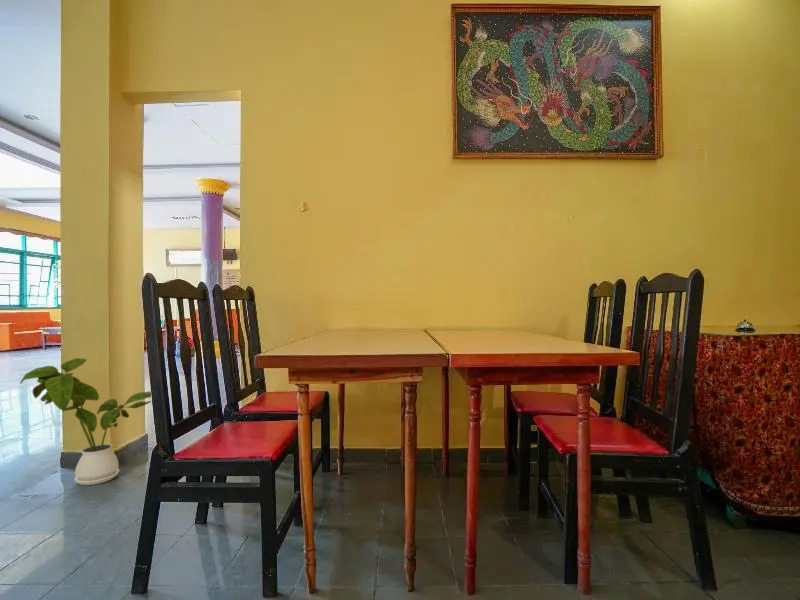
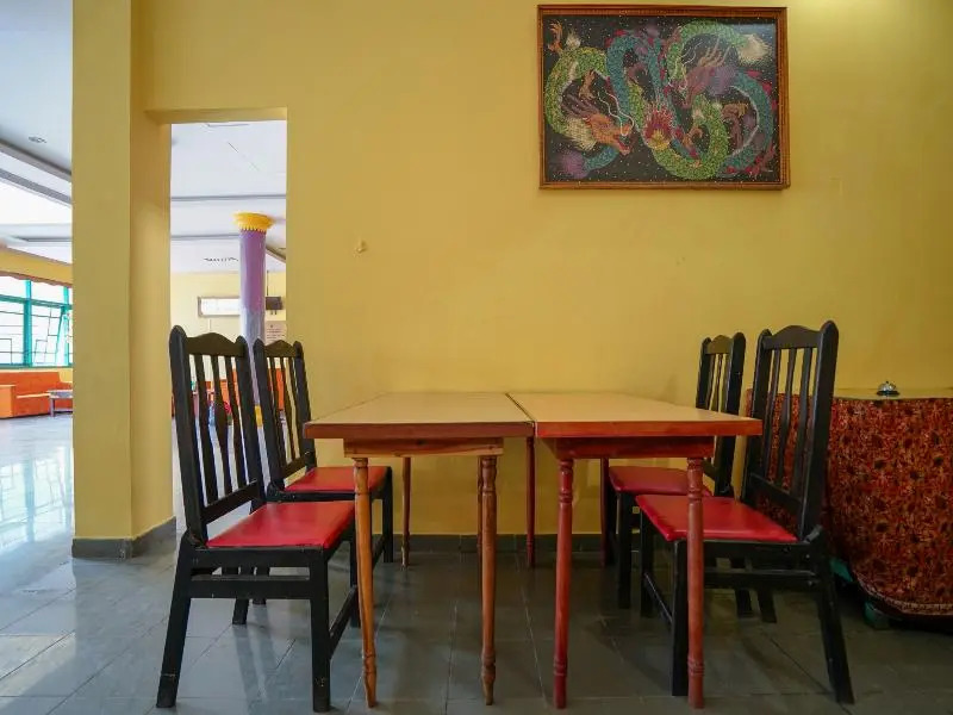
- house plant [19,357,152,486]
